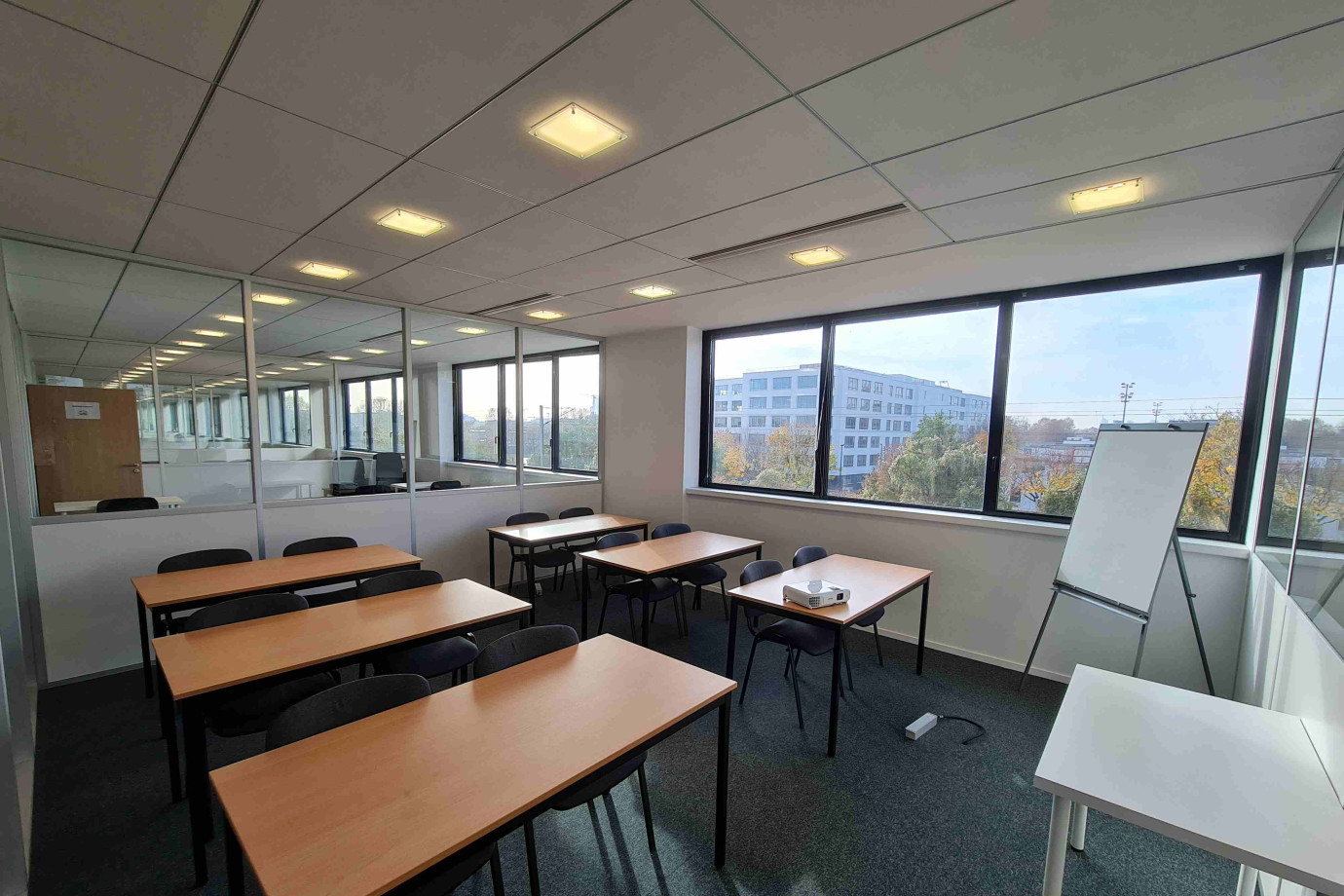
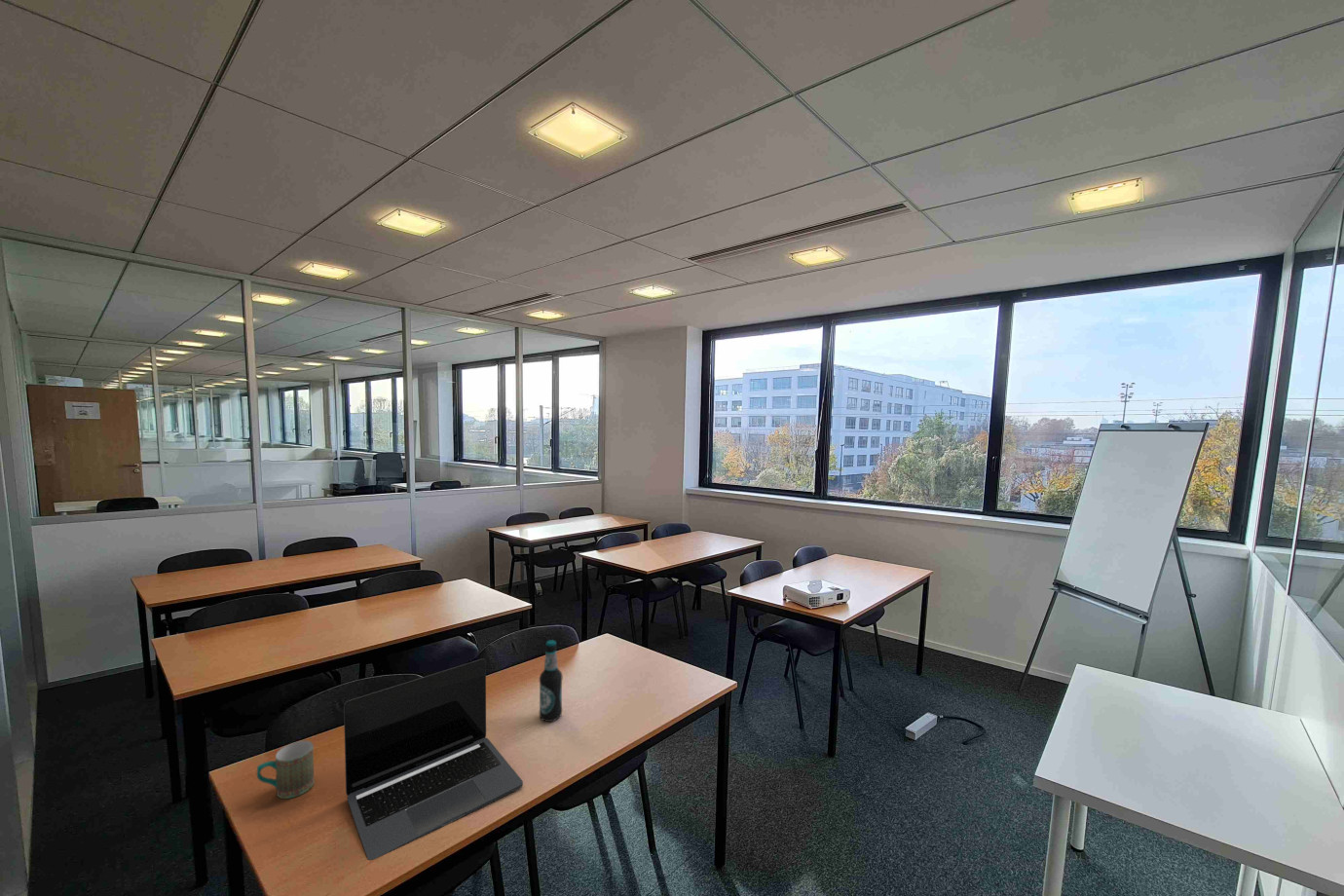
+ bottle [539,639,563,723]
+ mug [256,740,316,800]
+ laptop [343,658,524,861]
